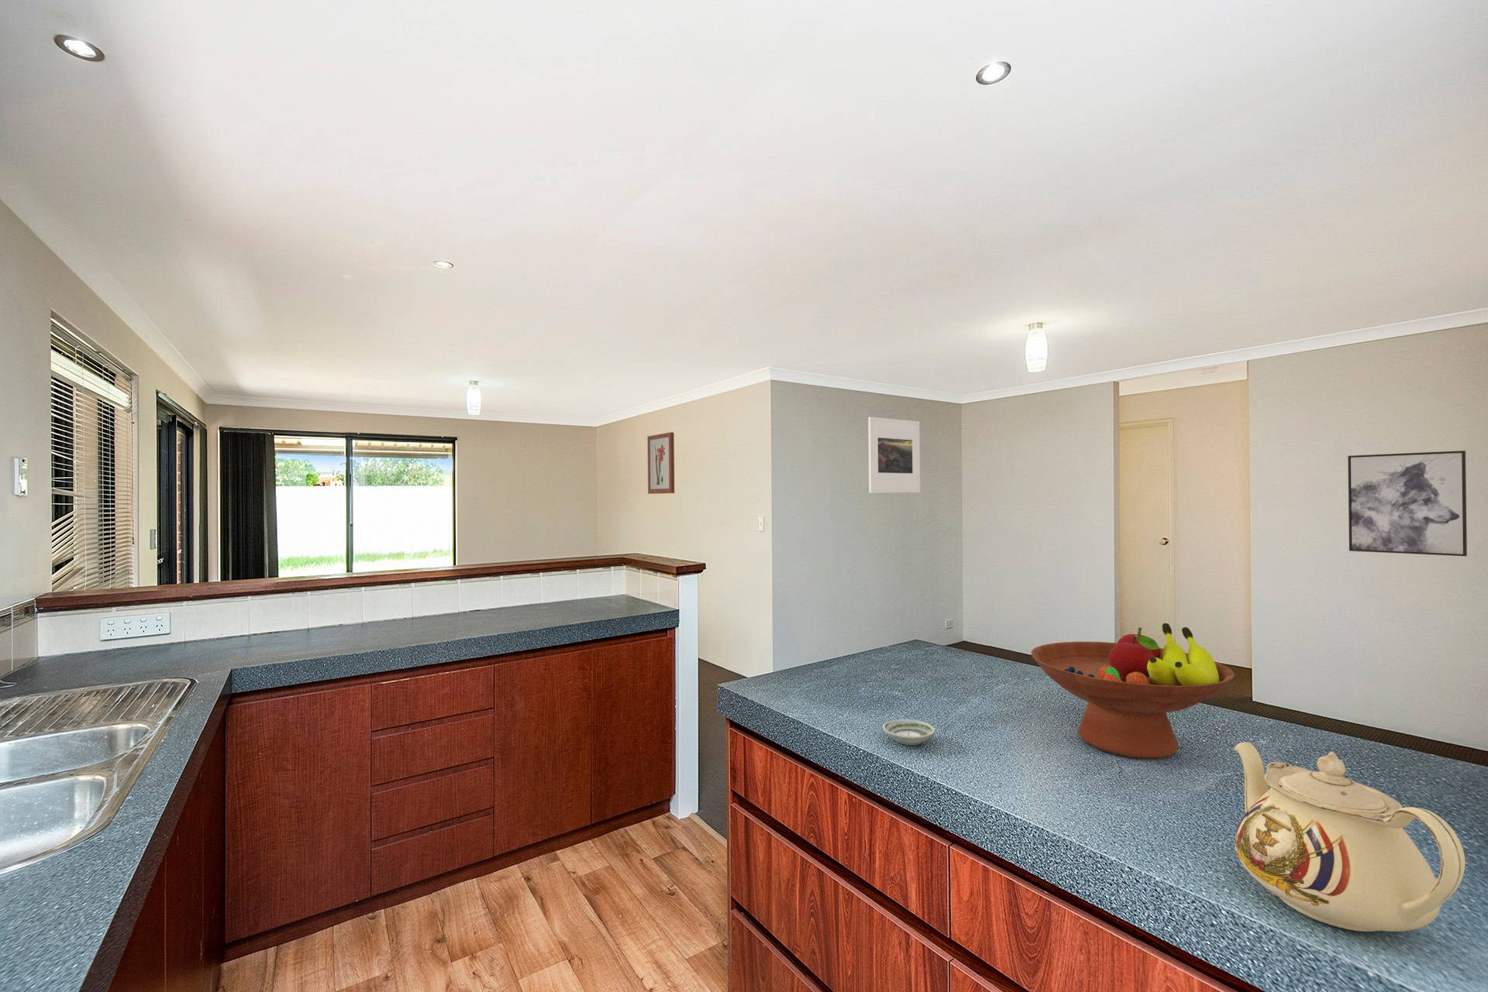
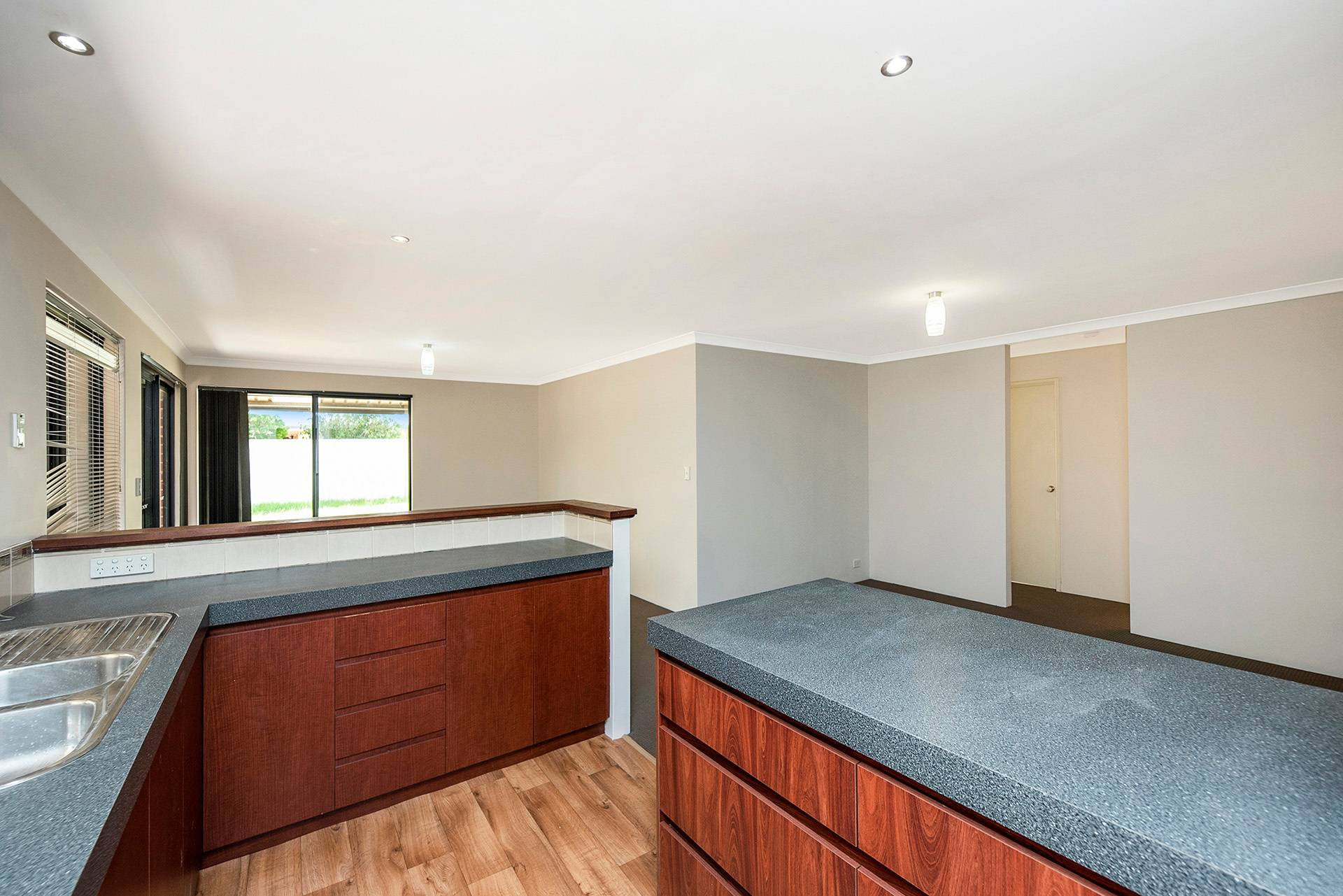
- wall art [1347,450,1468,557]
- wall art [647,432,675,495]
- teapot [1233,741,1466,932]
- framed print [868,416,921,494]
- saucer [882,719,936,746]
- fruit bowl [1030,622,1234,760]
